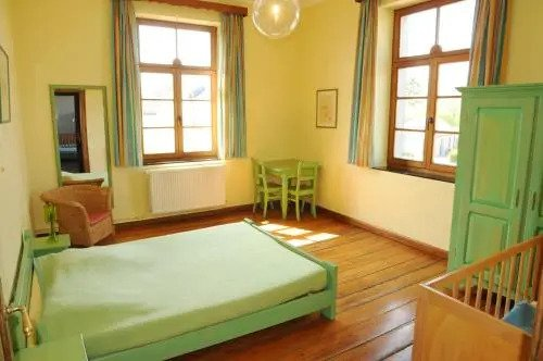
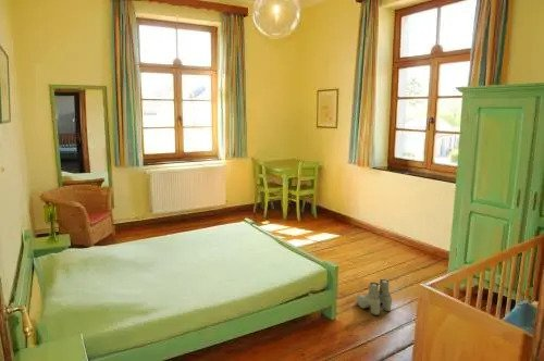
+ boots [356,278,393,316]
